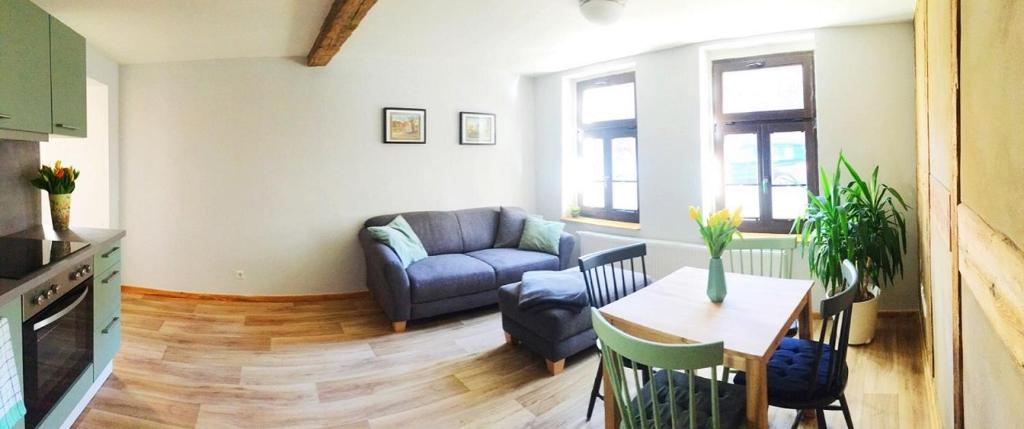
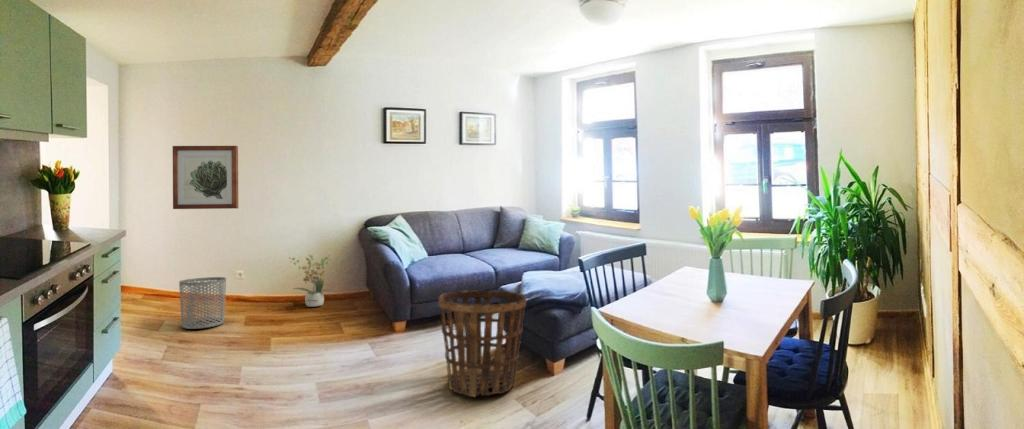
+ waste bin [178,276,227,330]
+ wall art [172,145,239,210]
+ potted plant [288,254,335,308]
+ basket [438,290,527,398]
